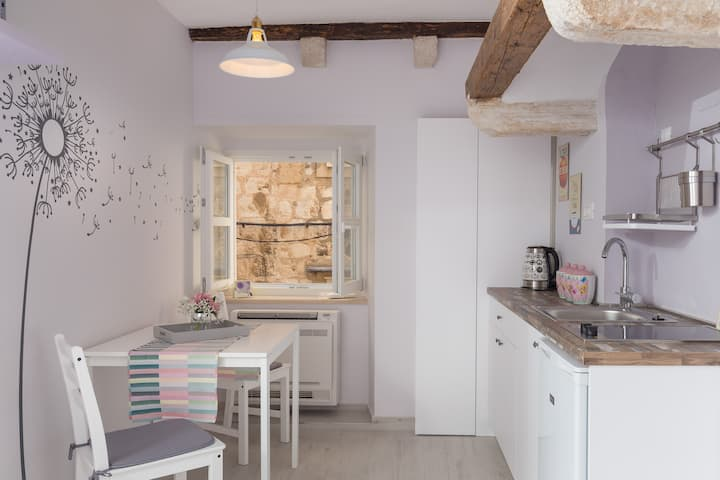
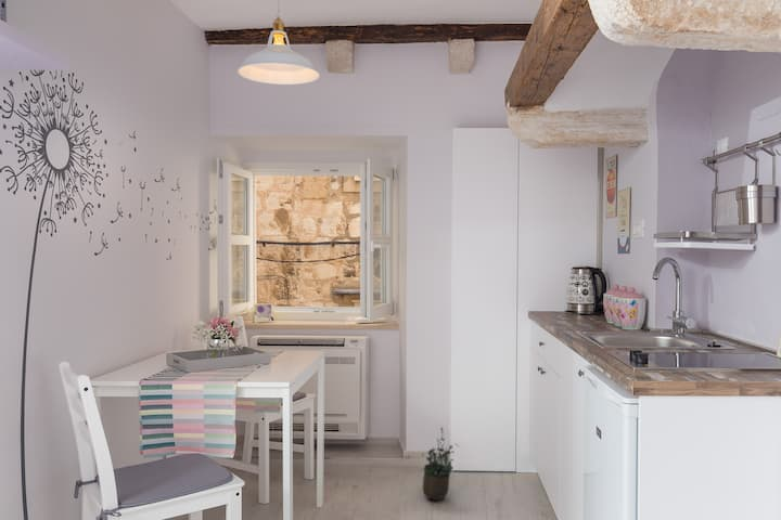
+ potted plant [420,427,459,502]
